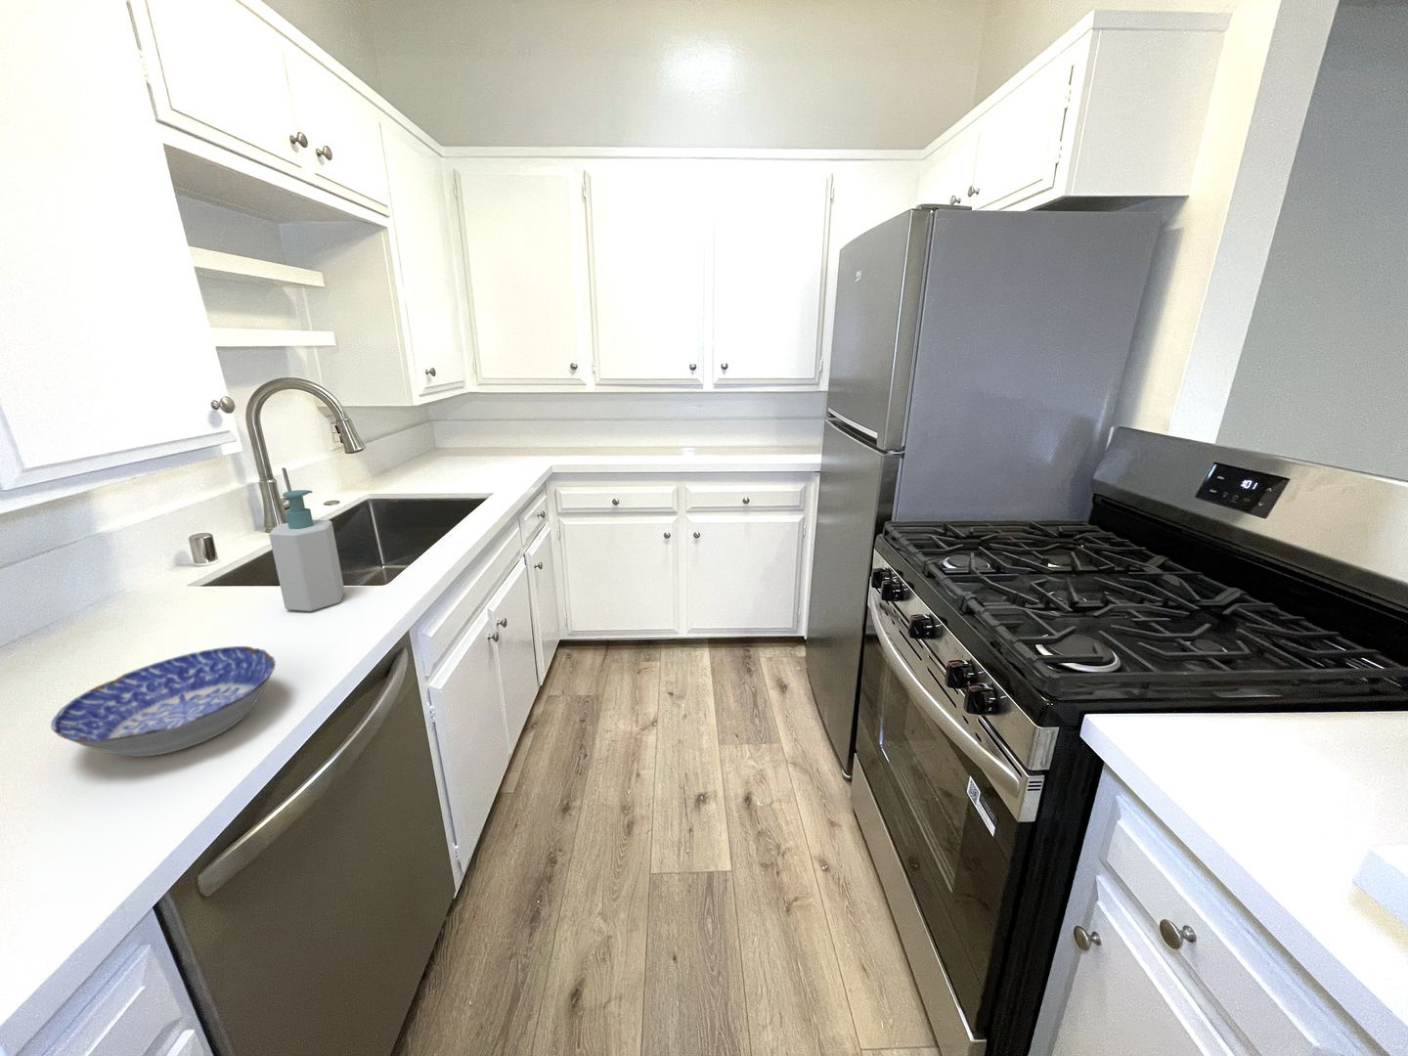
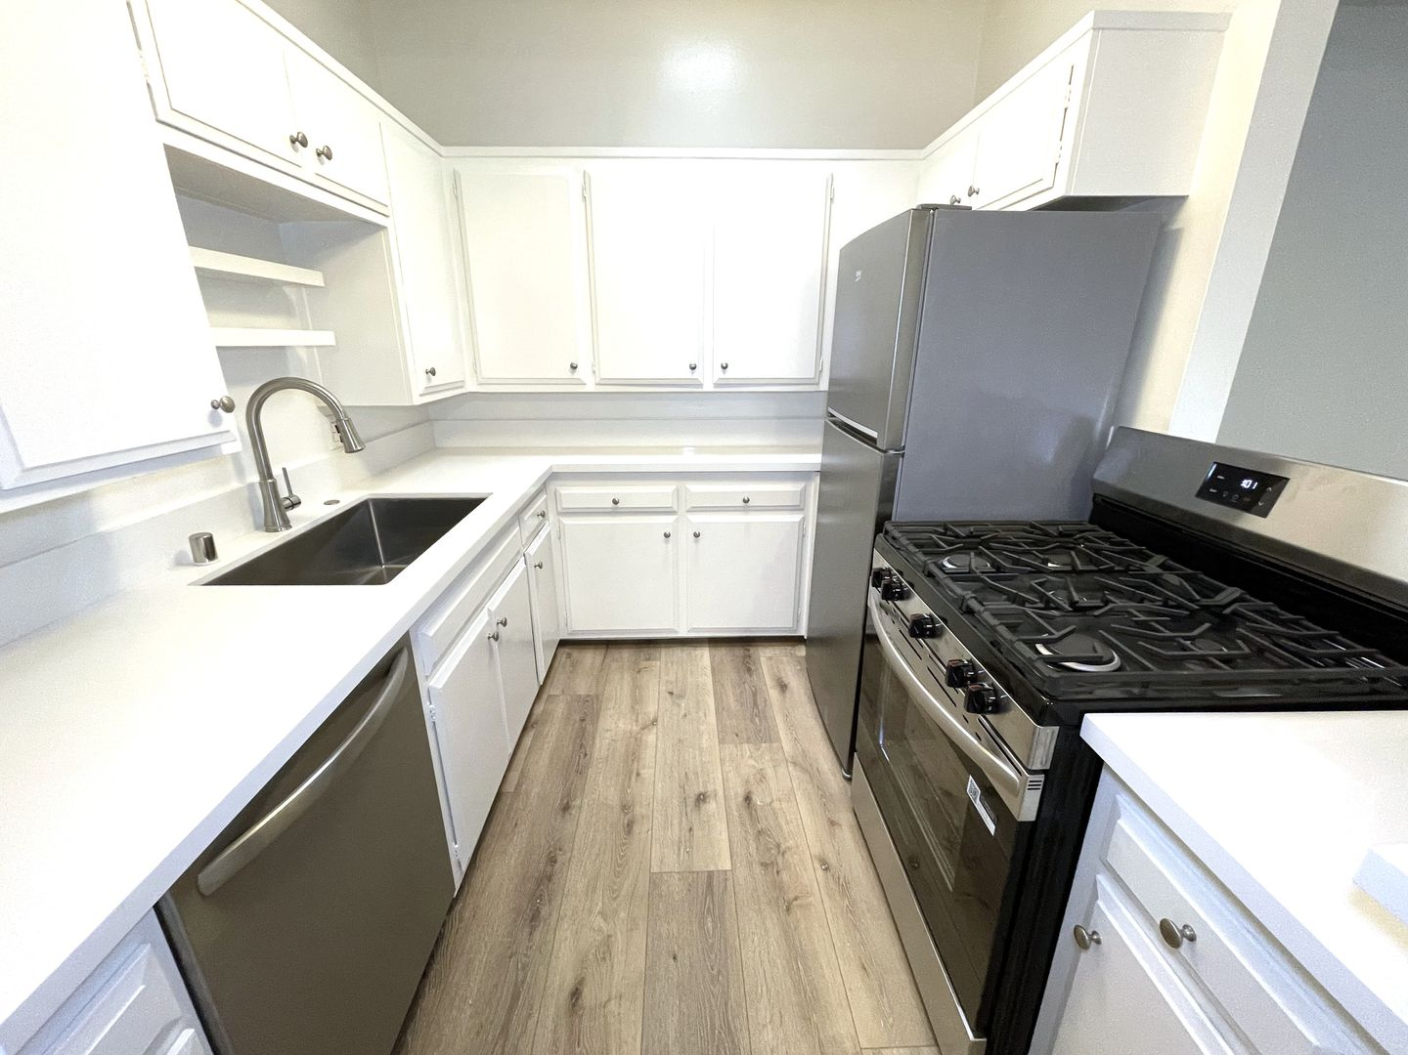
- soap bottle [268,489,346,612]
- bowl [50,646,277,758]
